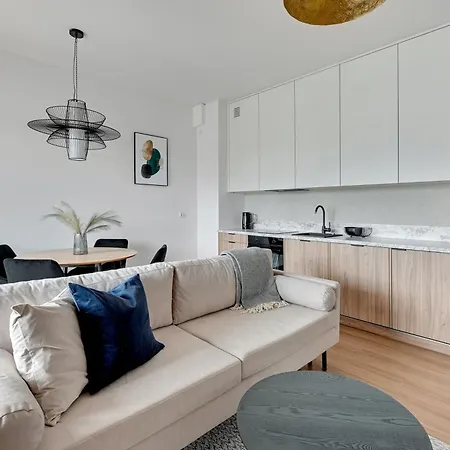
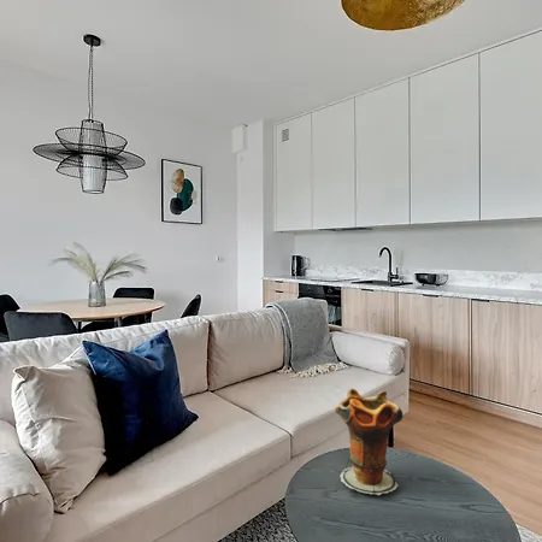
+ decorative vase [334,387,403,496]
